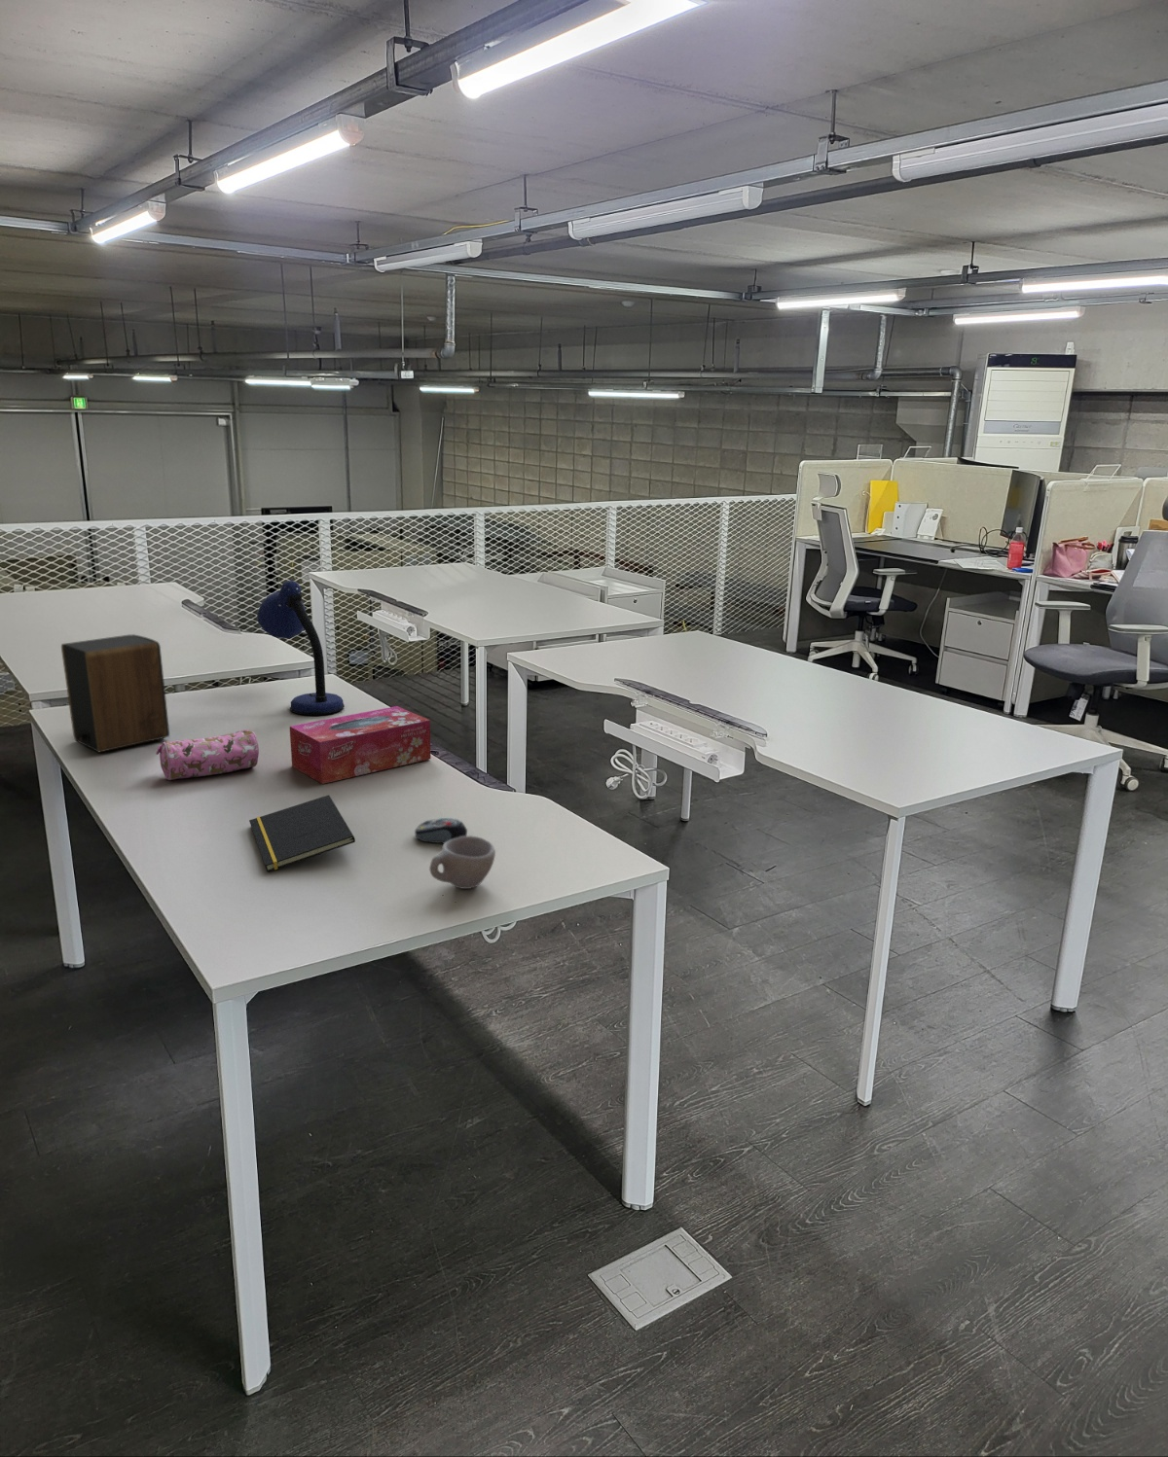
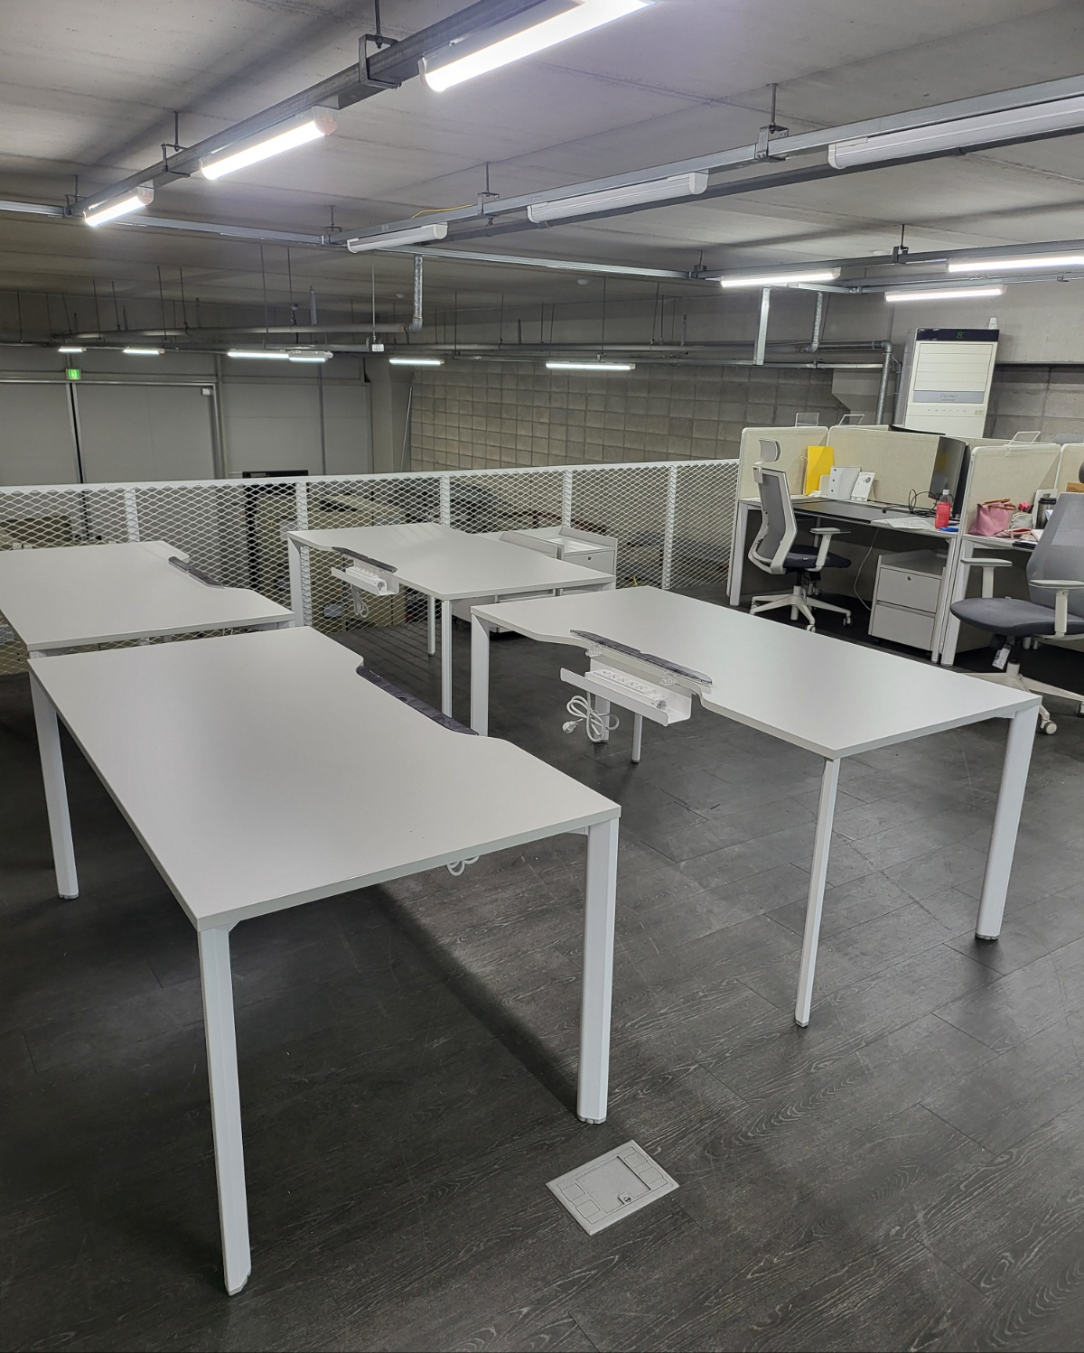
- speaker [61,633,170,754]
- notepad [248,793,356,872]
- pencil case [155,729,260,782]
- cup [428,834,496,890]
- computer mouse [414,817,468,845]
- tissue box [288,705,433,785]
- desk lamp [256,580,346,716]
